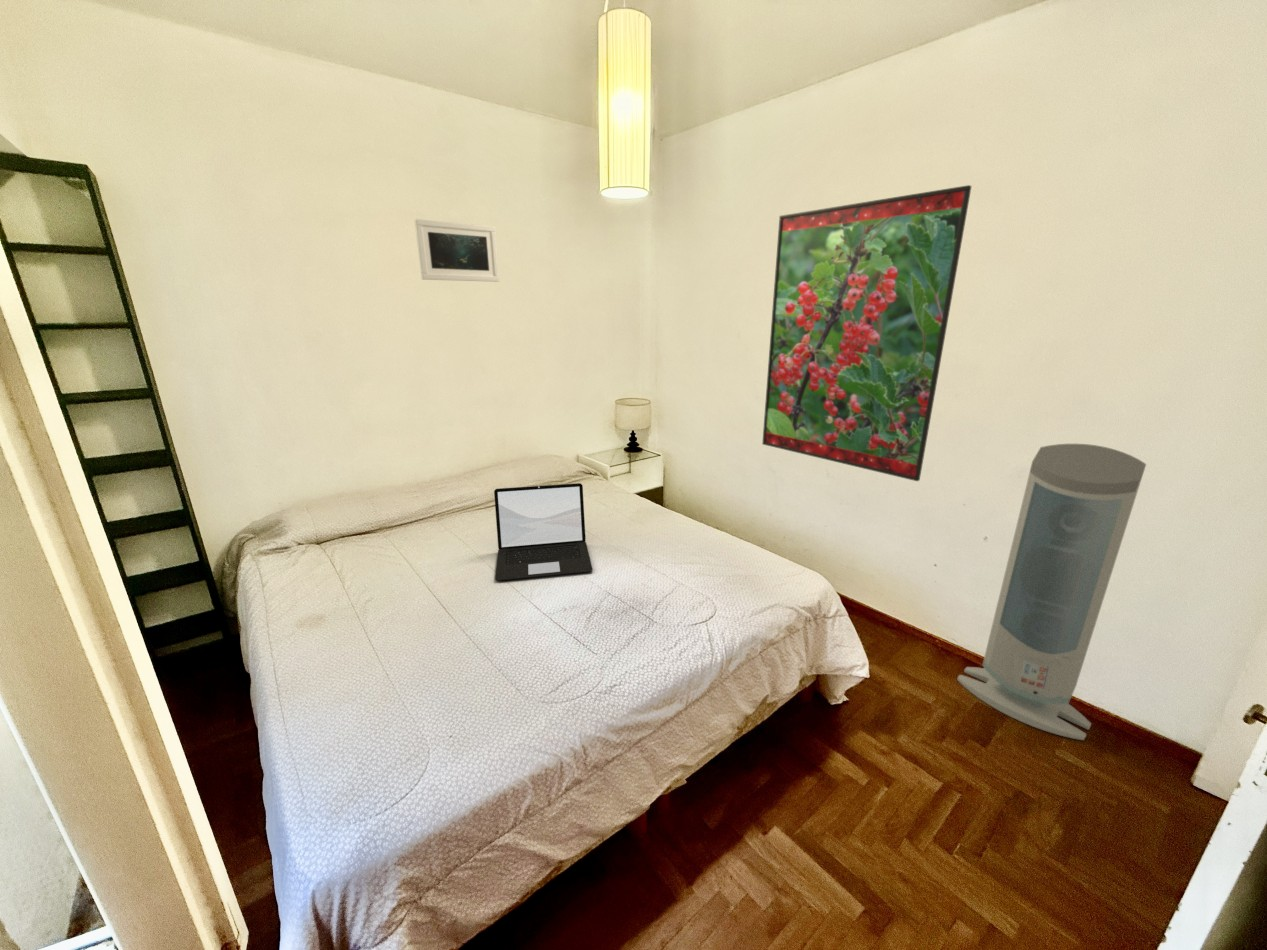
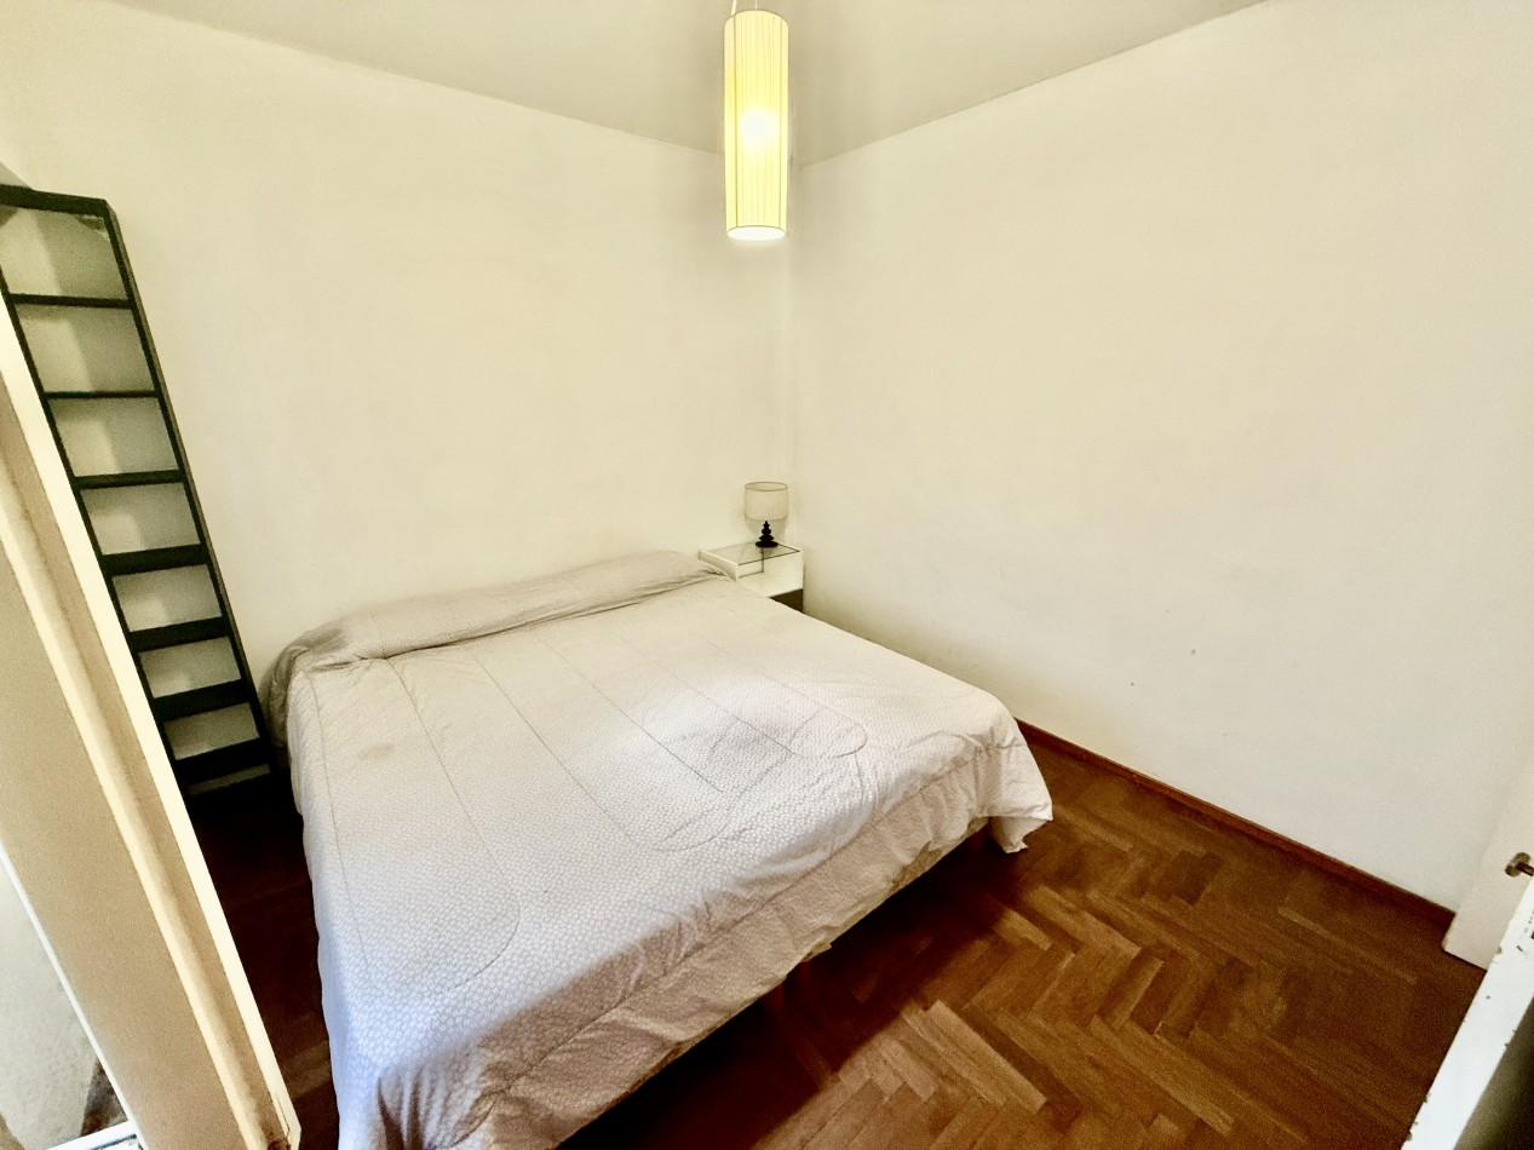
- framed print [761,184,972,482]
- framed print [413,218,501,283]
- laptop [493,482,594,582]
- air purifier [956,443,1147,741]
